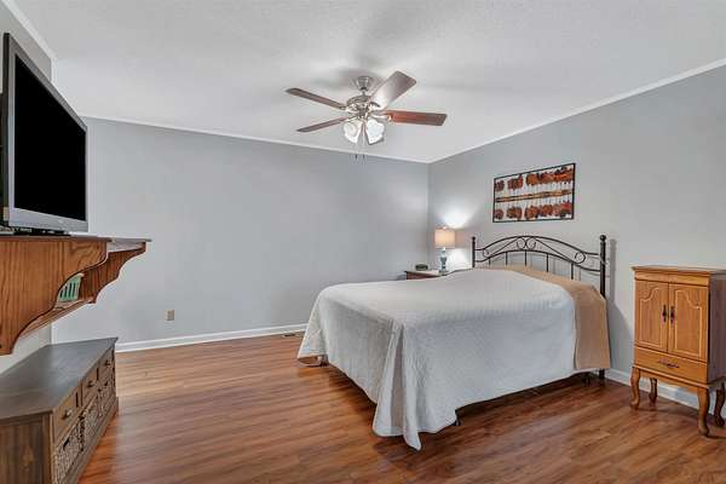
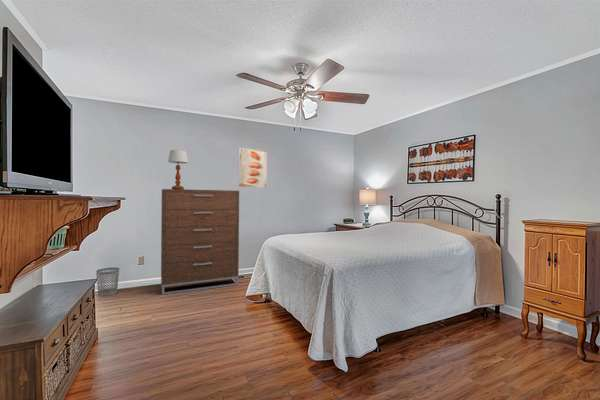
+ dresser [160,188,240,296]
+ wastebasket [95,266,120,297]
+ table lamp [167,149,189,190]
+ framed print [238,147,268,188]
